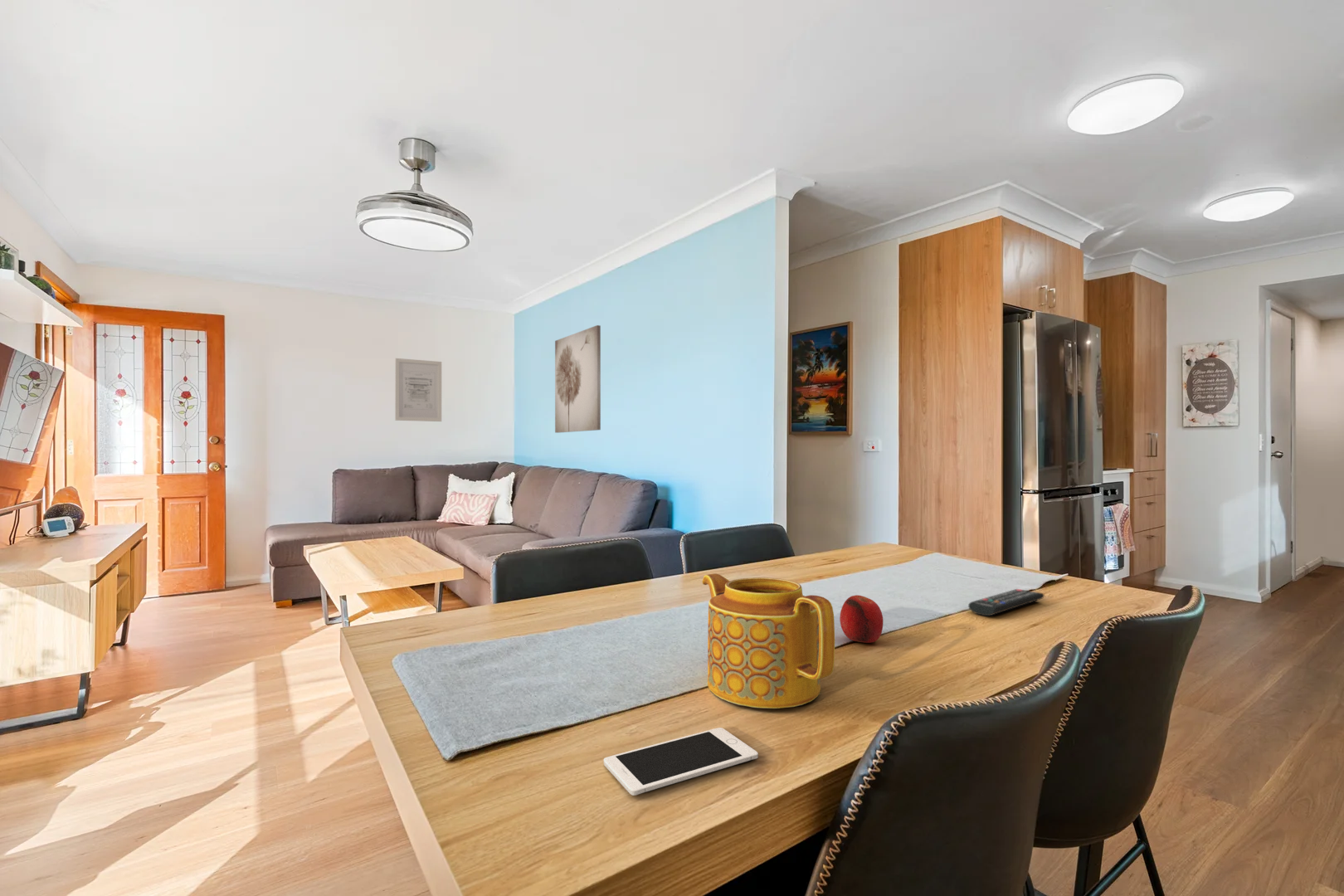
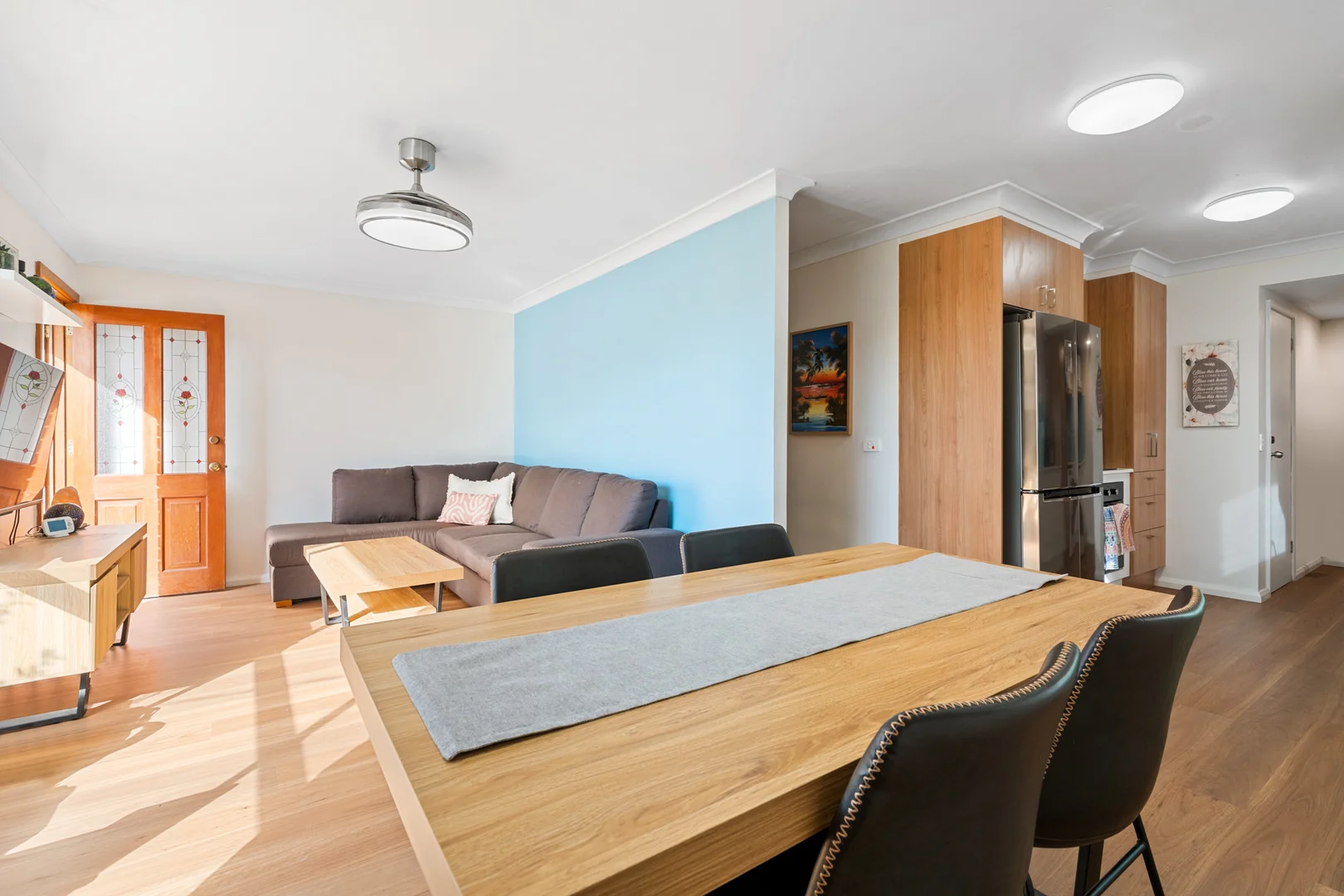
- cell phone [603,727,759,796]
- fruit [839,594,884,644]
- wall art [394,358,442,422]
- remote control [967,588,1045,616]
- wall art [554,324,601,434]
- teapot [702,572,835,709]
